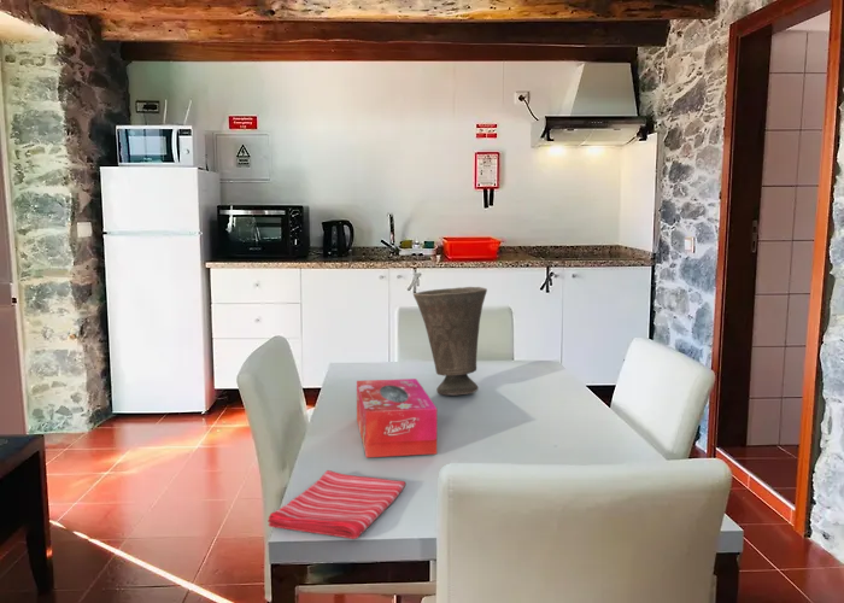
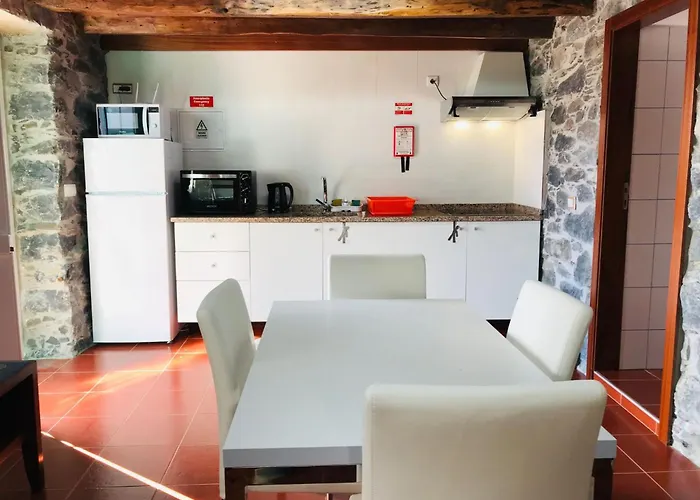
- tissue box [356,377,438,458]
- dish towel [266,469,406,540]
- vase [412,286,488,397]
